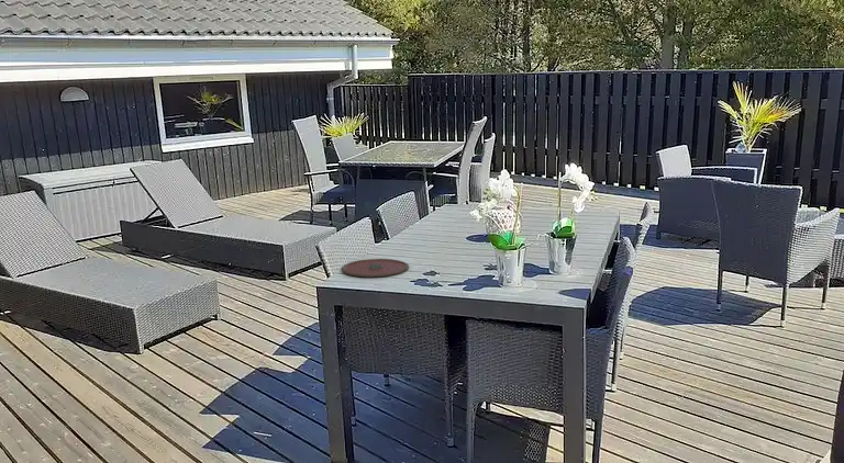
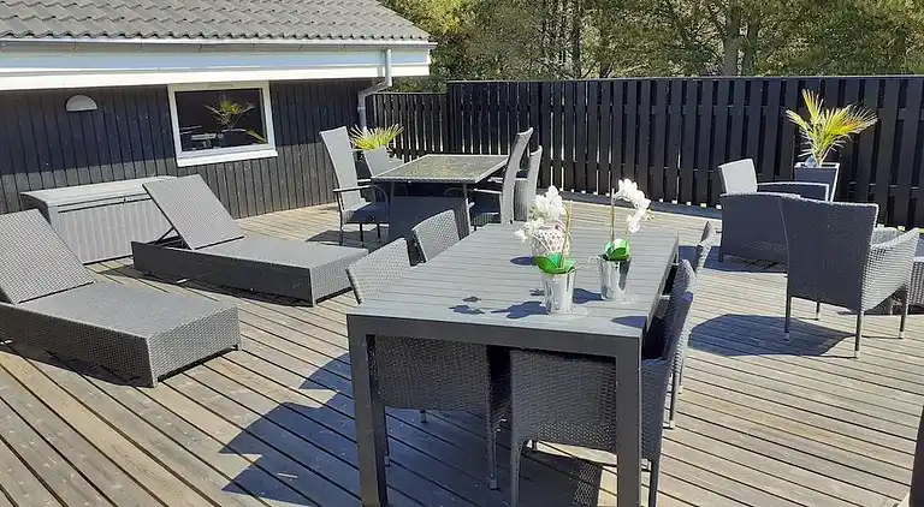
- plate [341,258,410,279]
